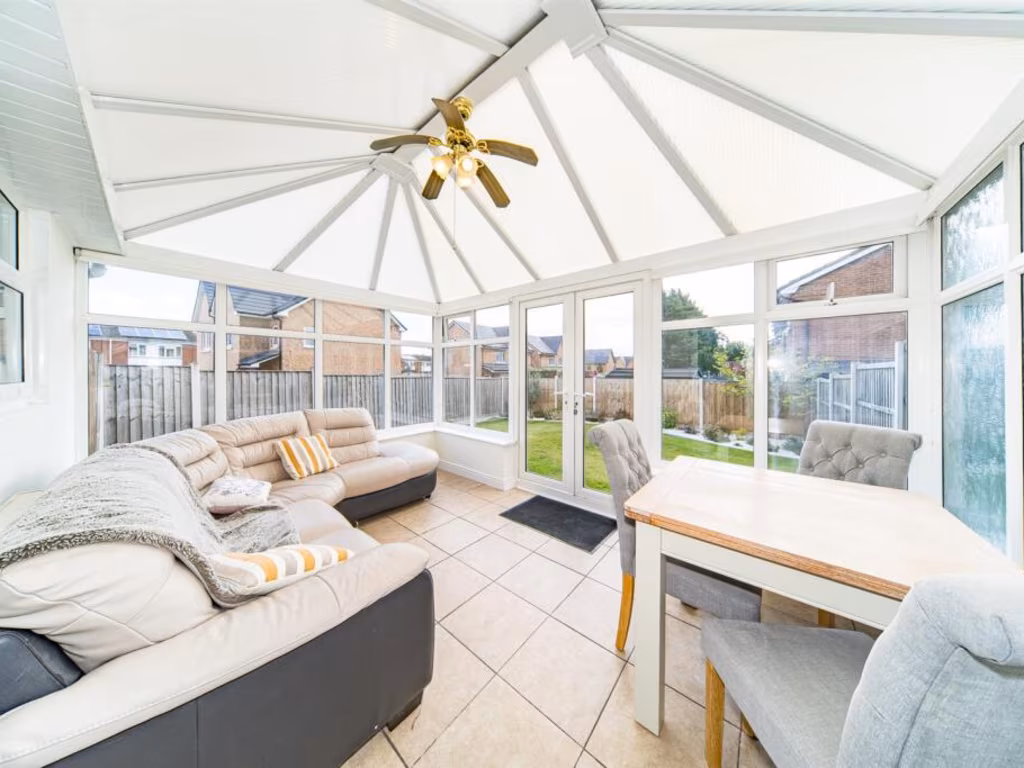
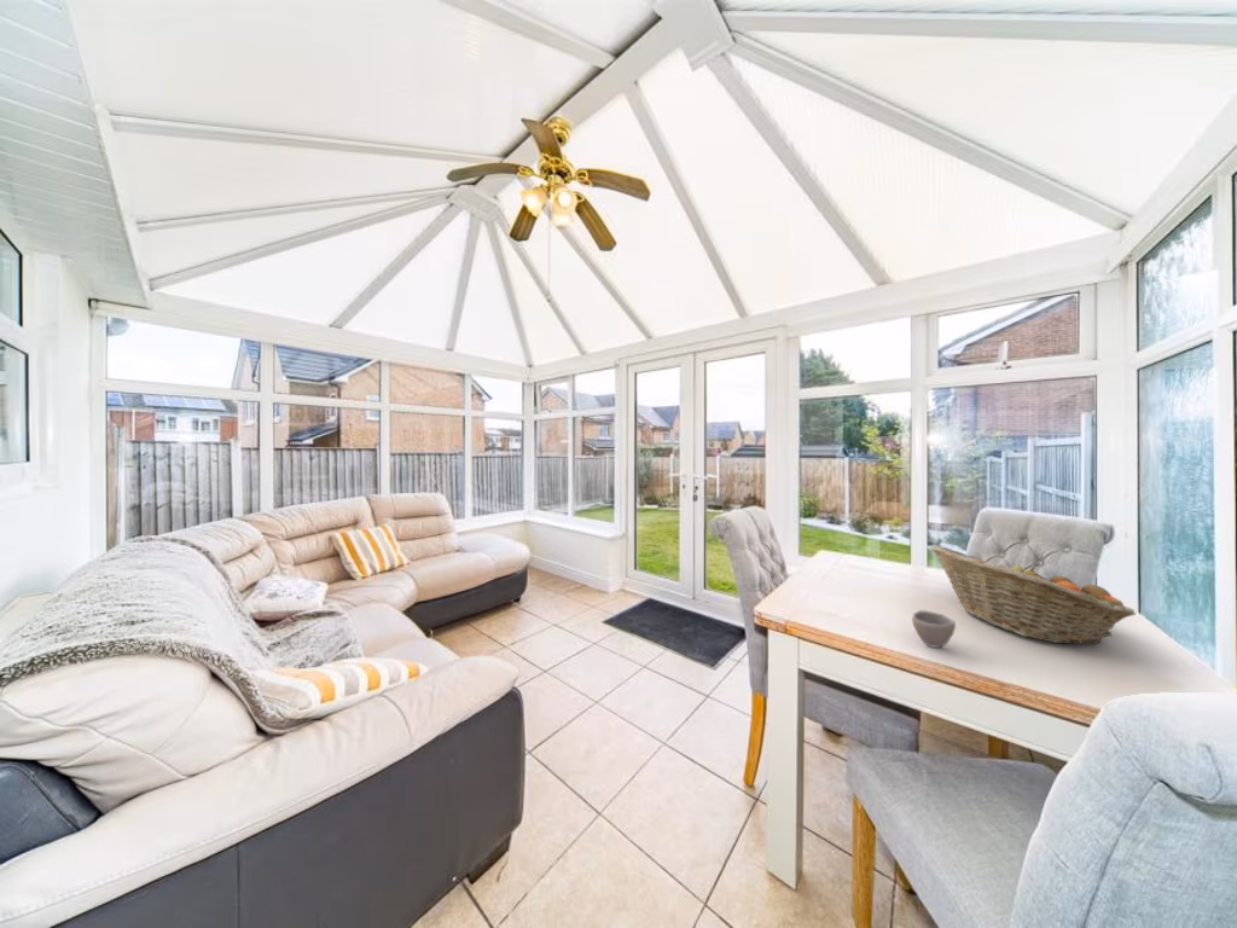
+ fruit basket [929,544,1137,645]
+ cup [911,609,957,649]
